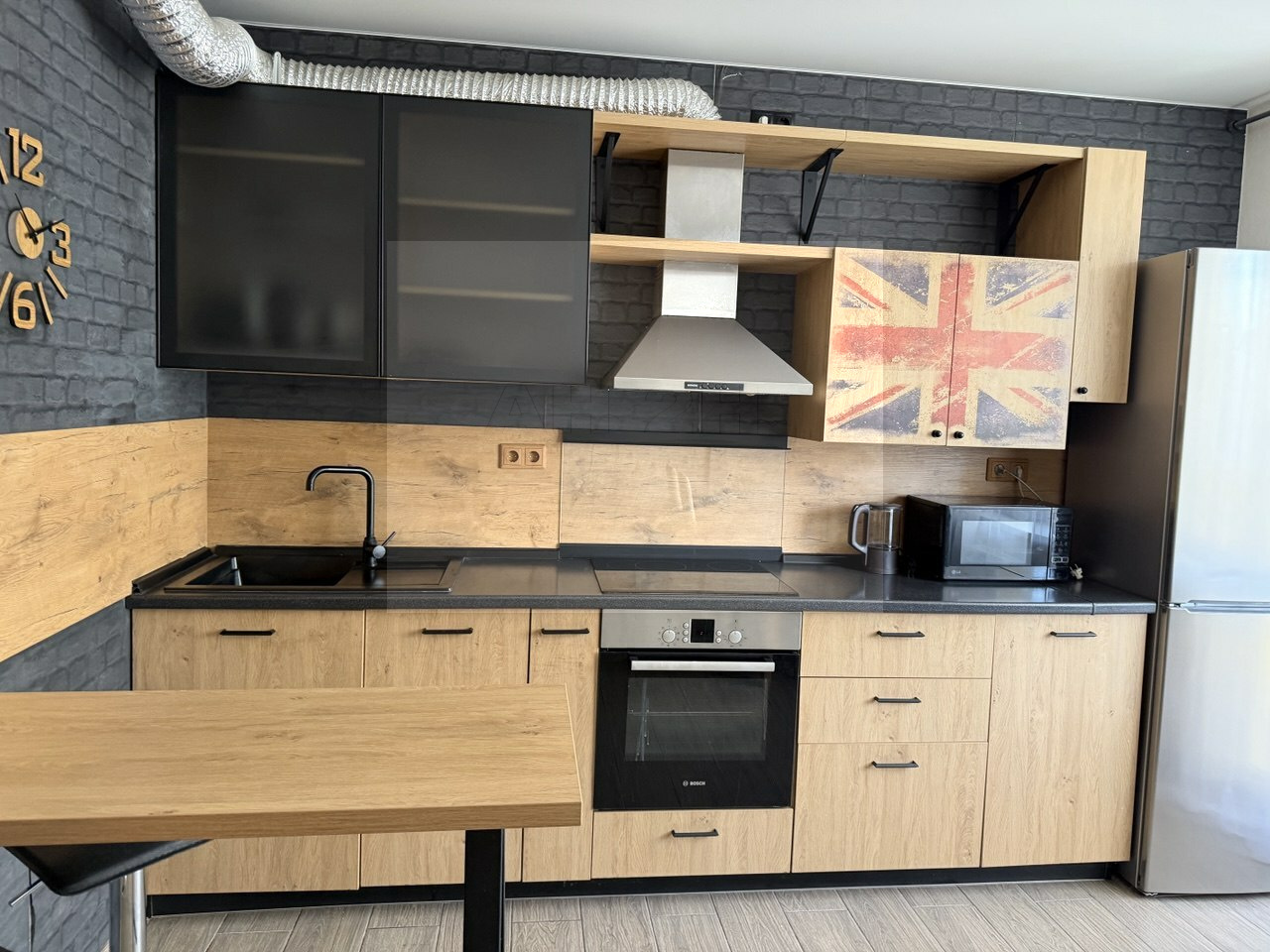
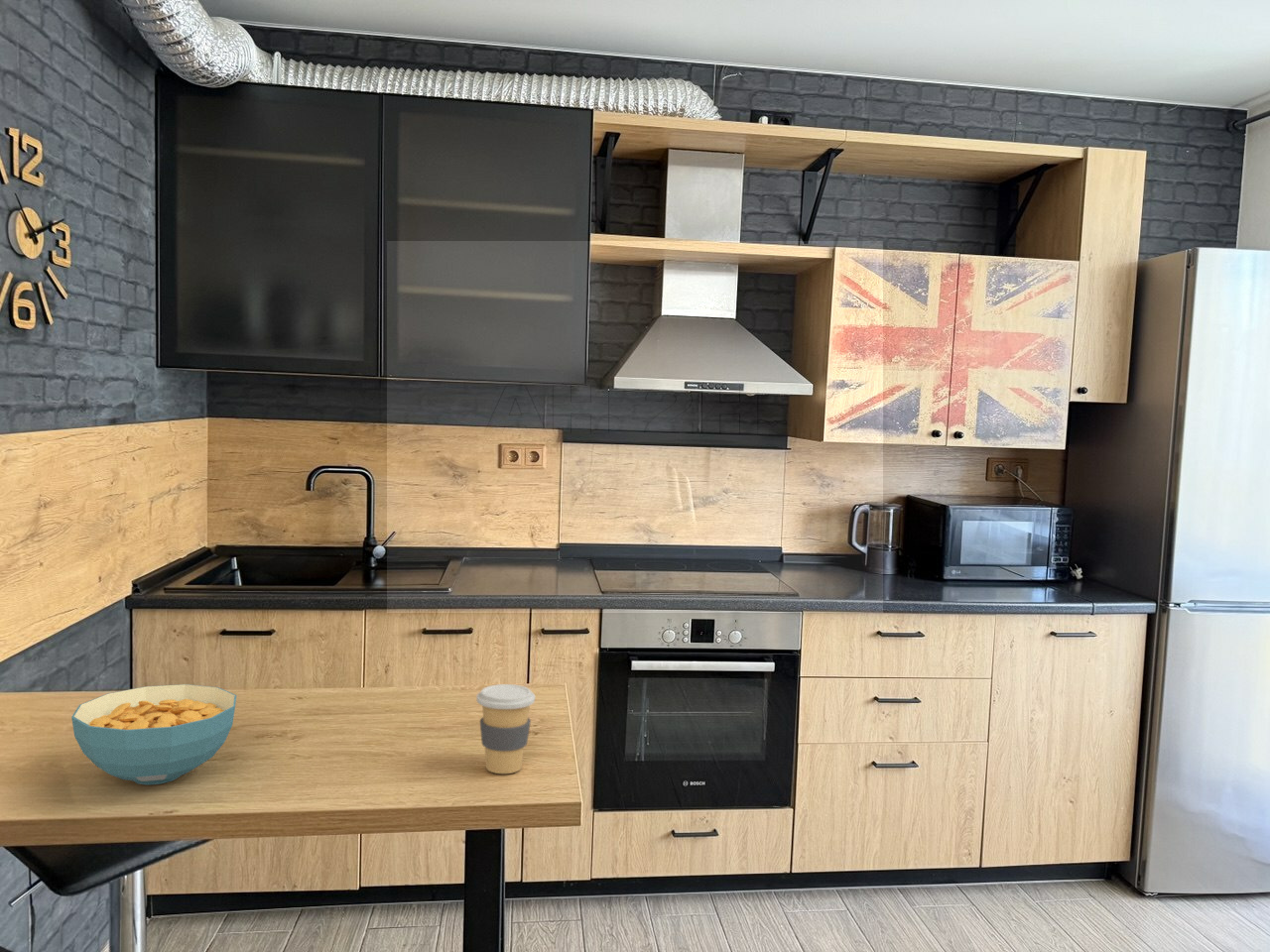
+ cereal bowl [70,683,237,786]
+ coffee cup [475,683,536,774]
